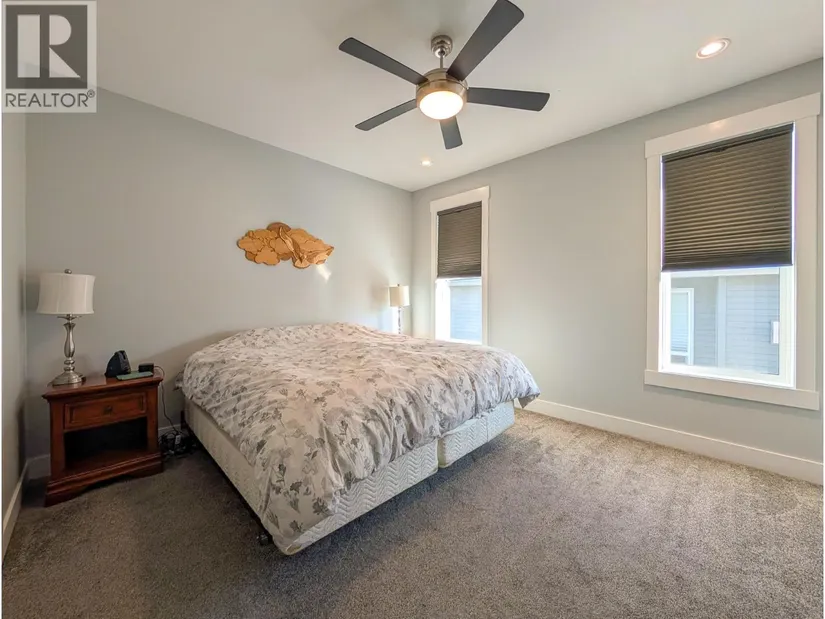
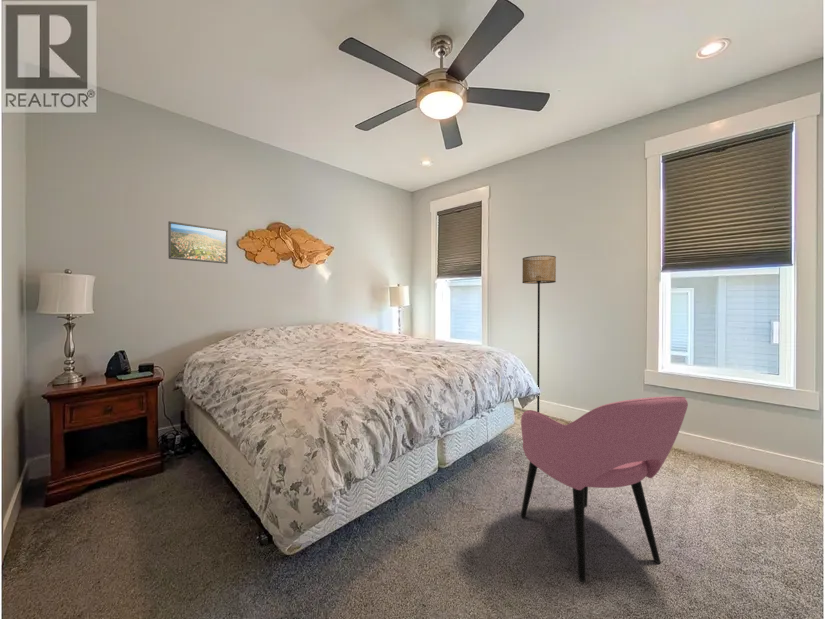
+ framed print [167,220,229,265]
+ armchair [520,395,689,584]
+ floor lamp [521,255,557,417]
